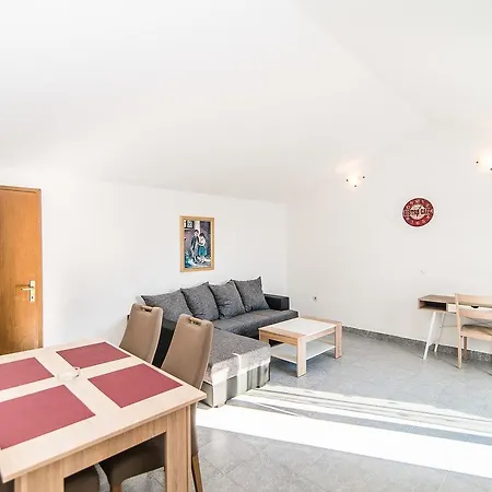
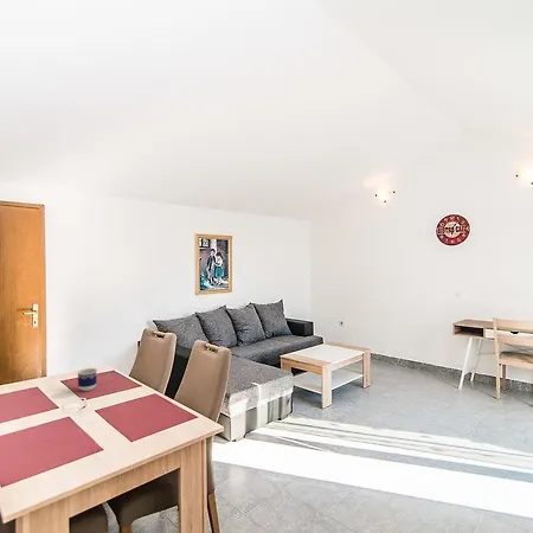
+ cup [76,367,98,392]
